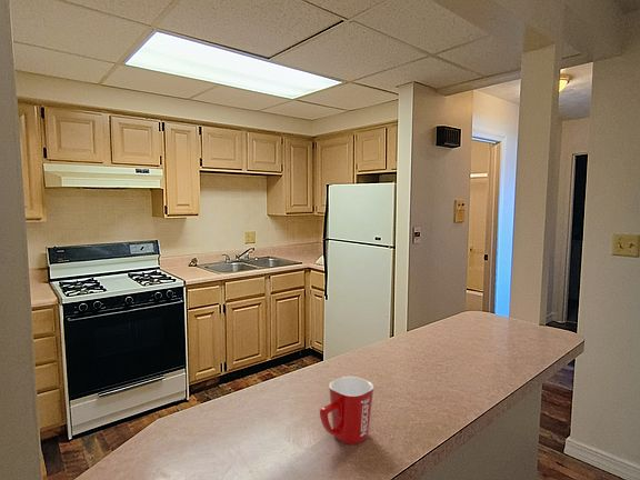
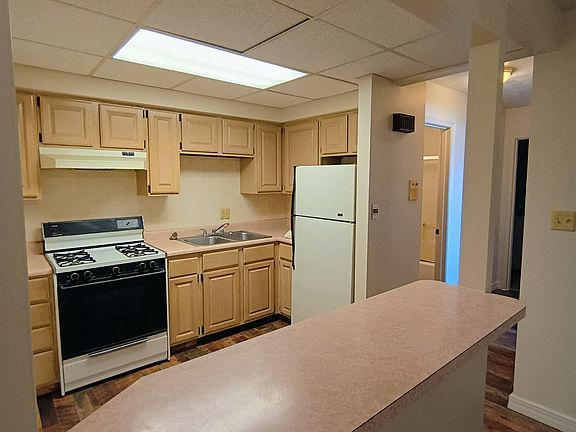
- mug [319,376,374,446]
